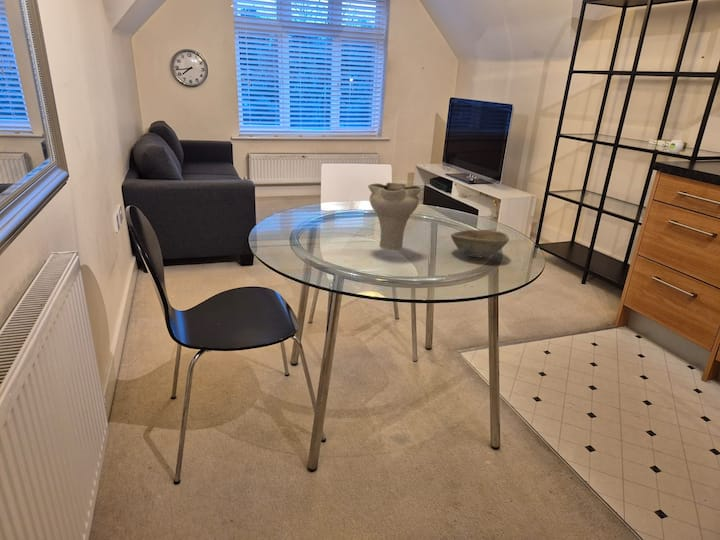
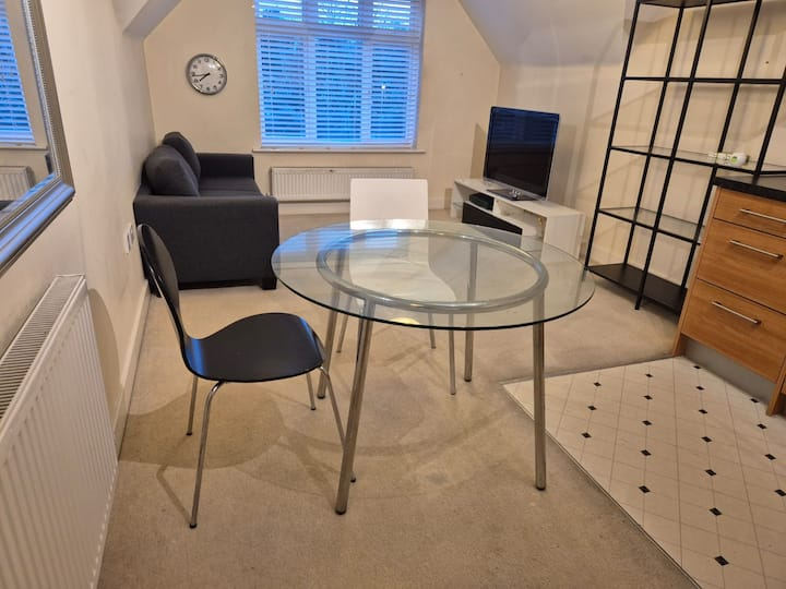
- vase [367,182,423,251]
- bowl [450,229,510,259]
